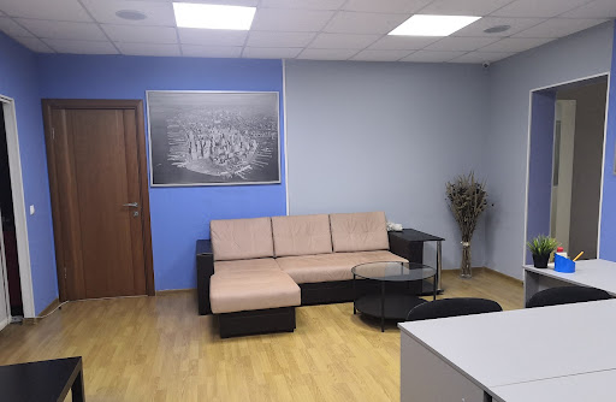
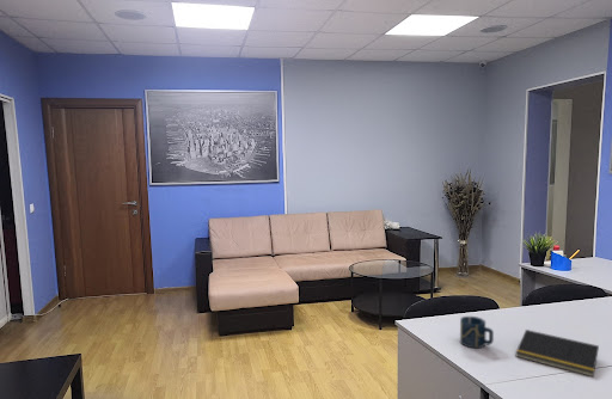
+ notepad [514,329,600,377]
+ cup [459,315,495,349]
